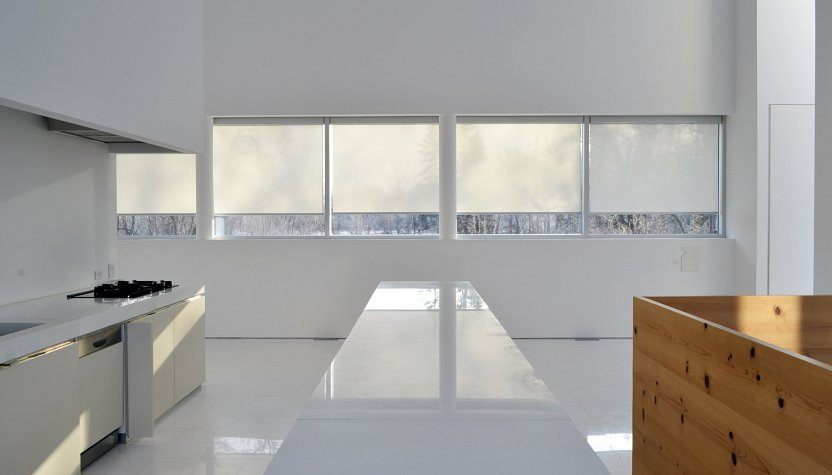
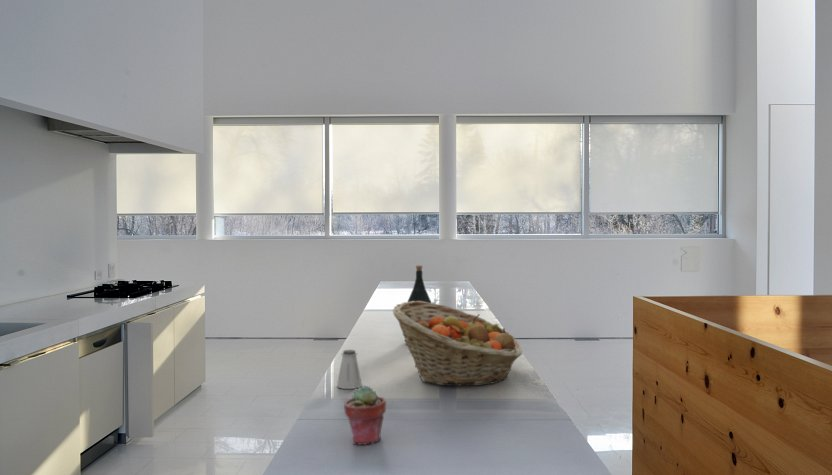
+ saltshaker [336,349,363,390]
+ fruit basket [392,301,523,387]
+ potted succulent [343,385,387,446]
+ wine bottle [404,265,432,344]
